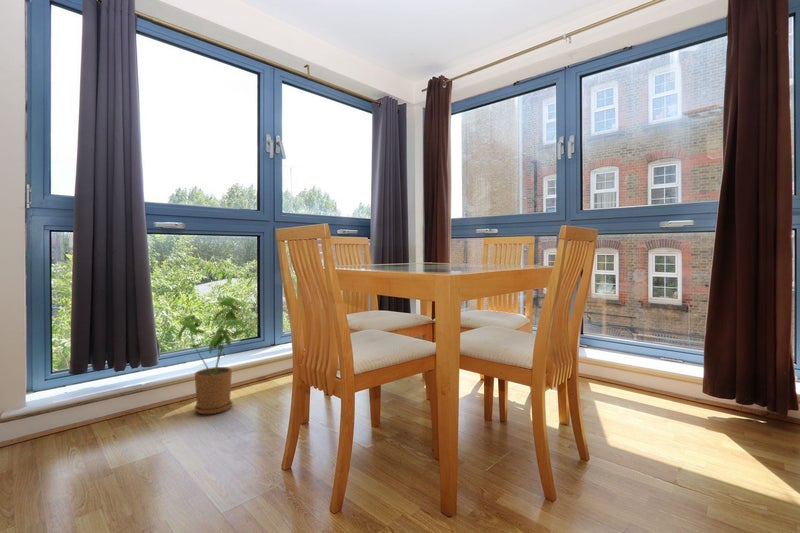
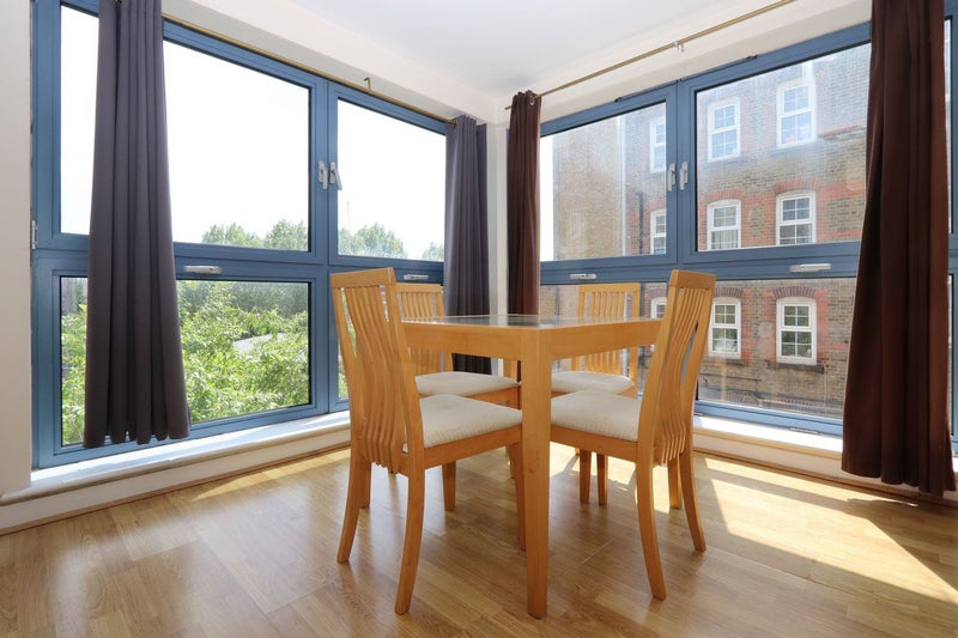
- house plant [177,296,249,415]
